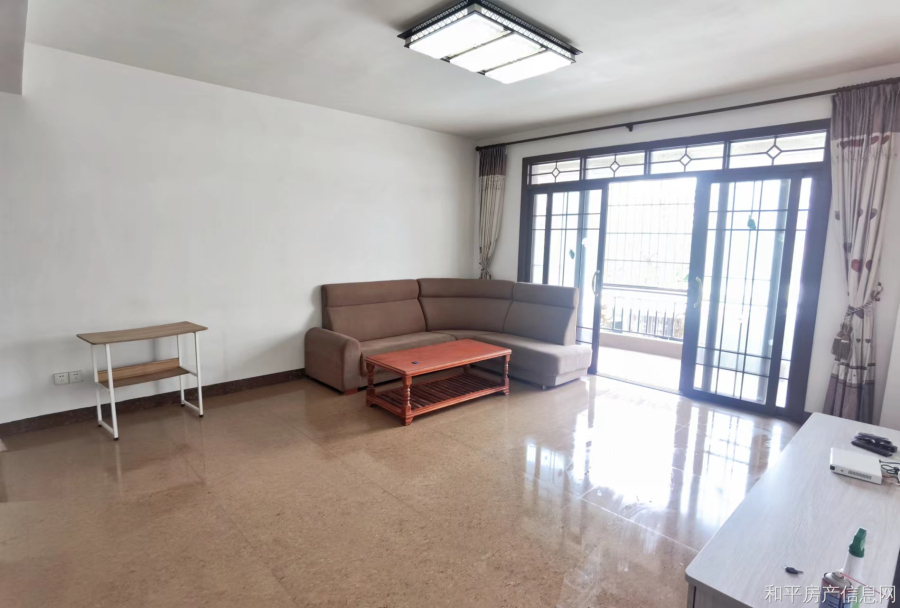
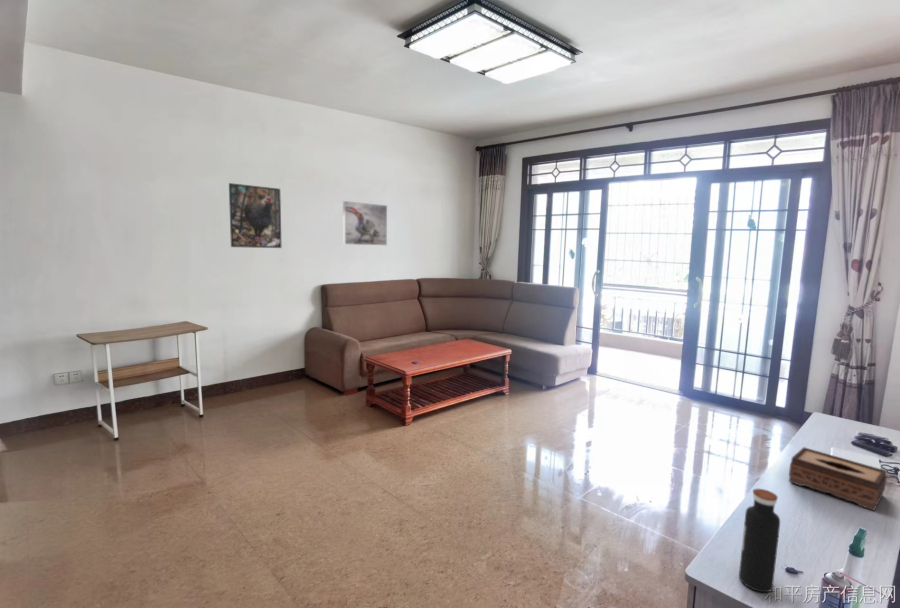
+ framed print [228,182,283,249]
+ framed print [342,200,388,246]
+ tissue box [788,446,887,512]
+ water bottle [738,488,781,593]
